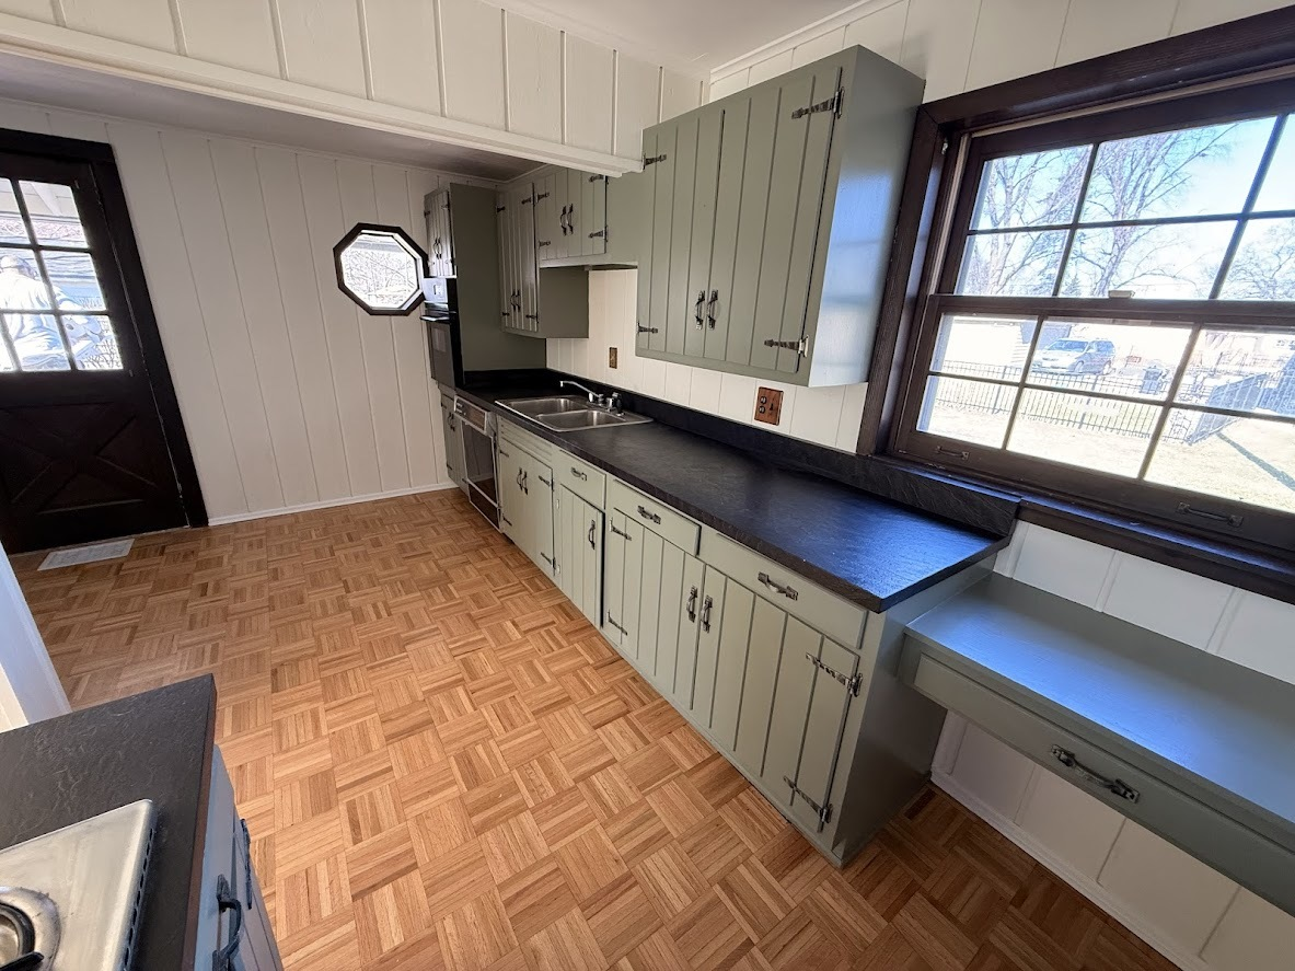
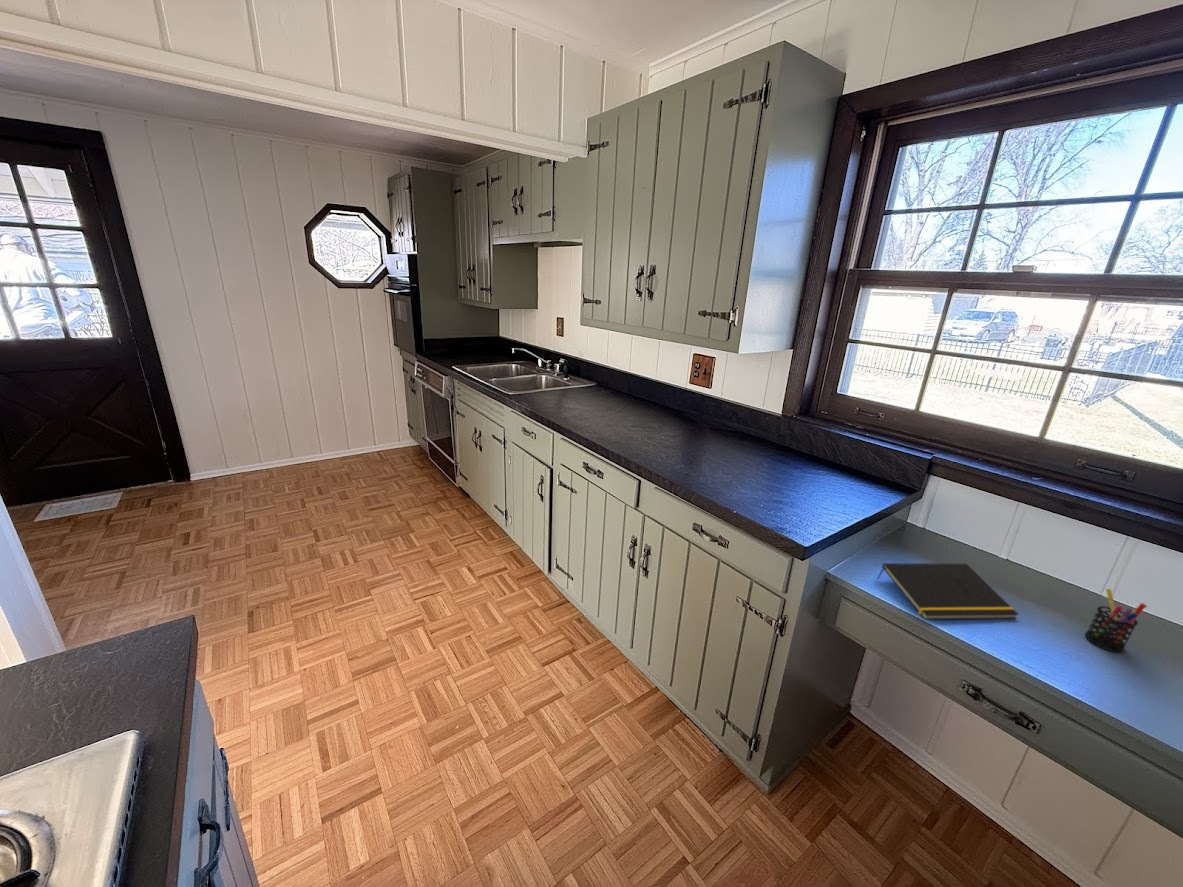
+ notepad [876,562,1020,620]
+ pen holder [1084,588,1148,653]
